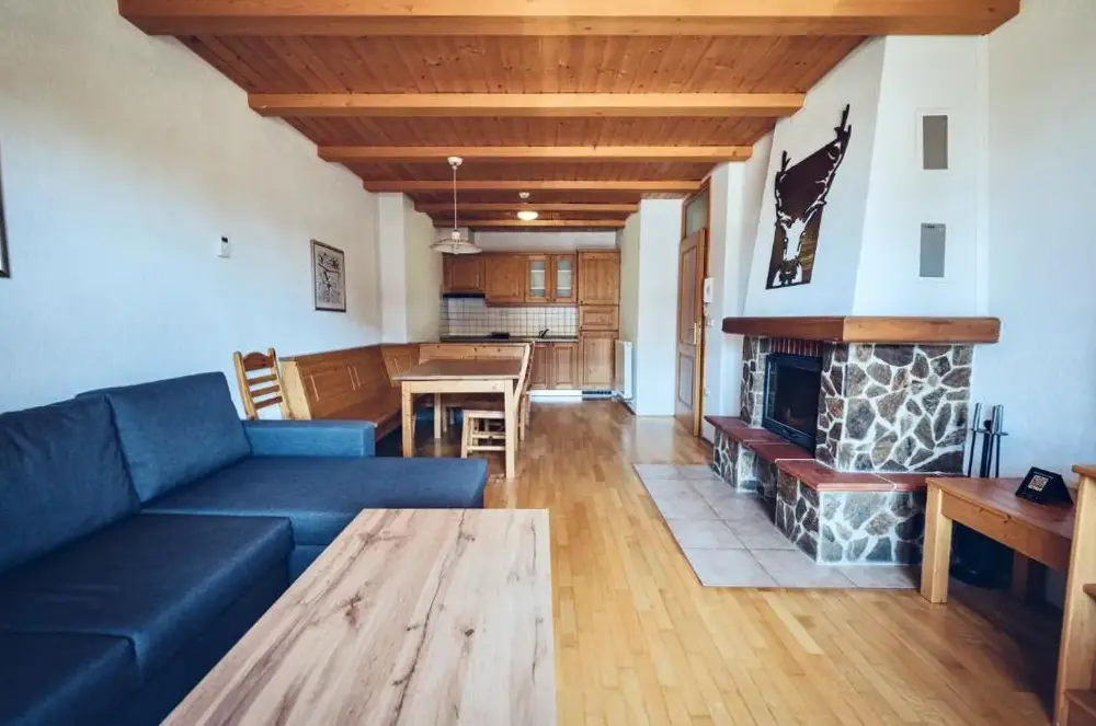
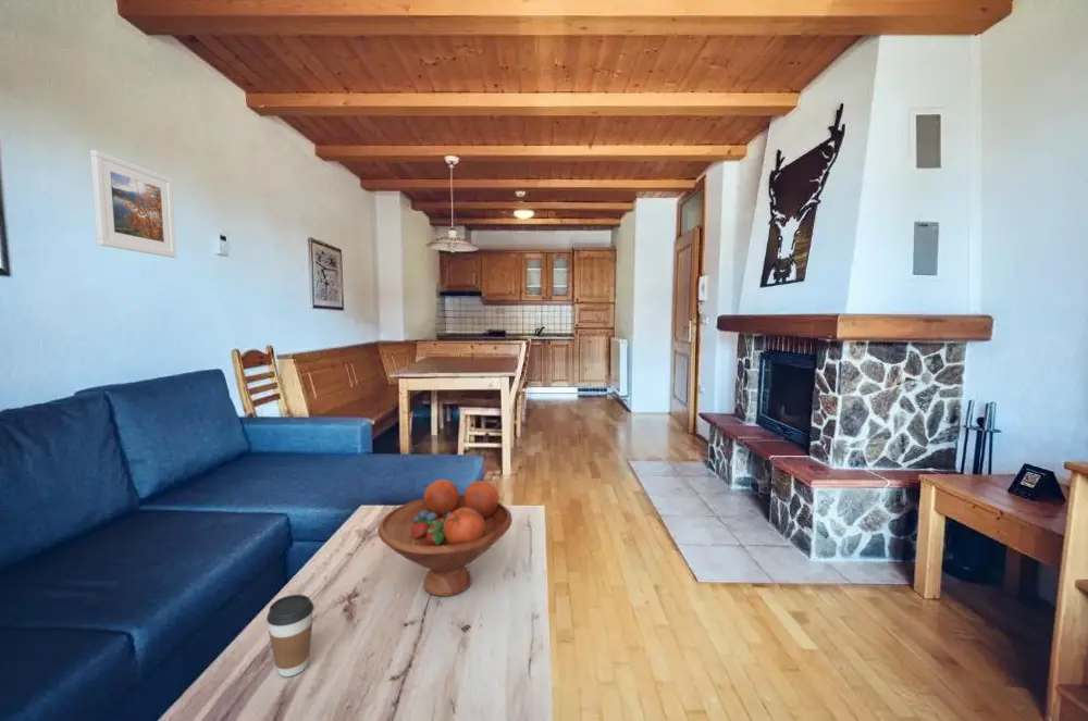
+ fruit bowl [376,478,514,597]
+ coffee cup [265,594,314,678]
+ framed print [89,149,177,259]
